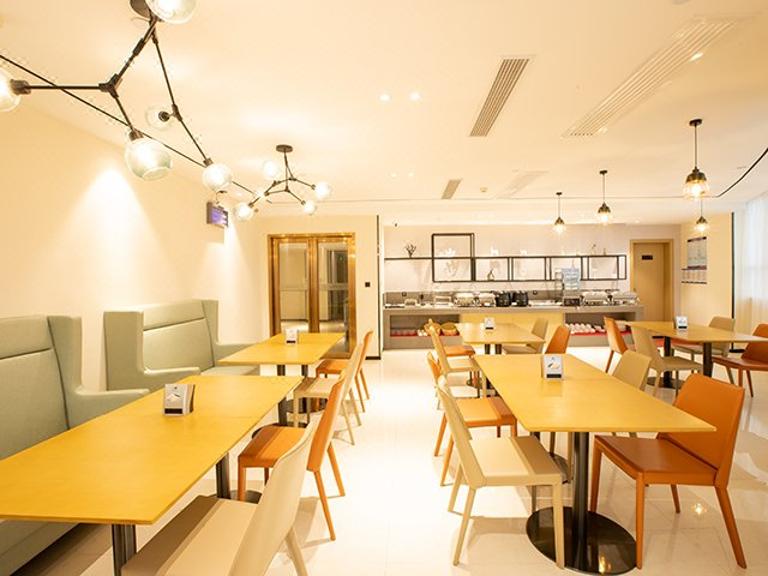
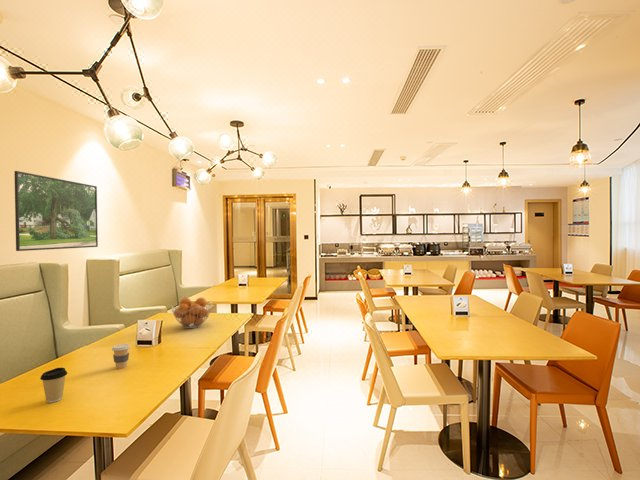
+ fruit basket [170,297,213,329]
+ coffee cup [111,343,131,370]
+ coffee cup [39,367,68,403]
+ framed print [13,170,99,252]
